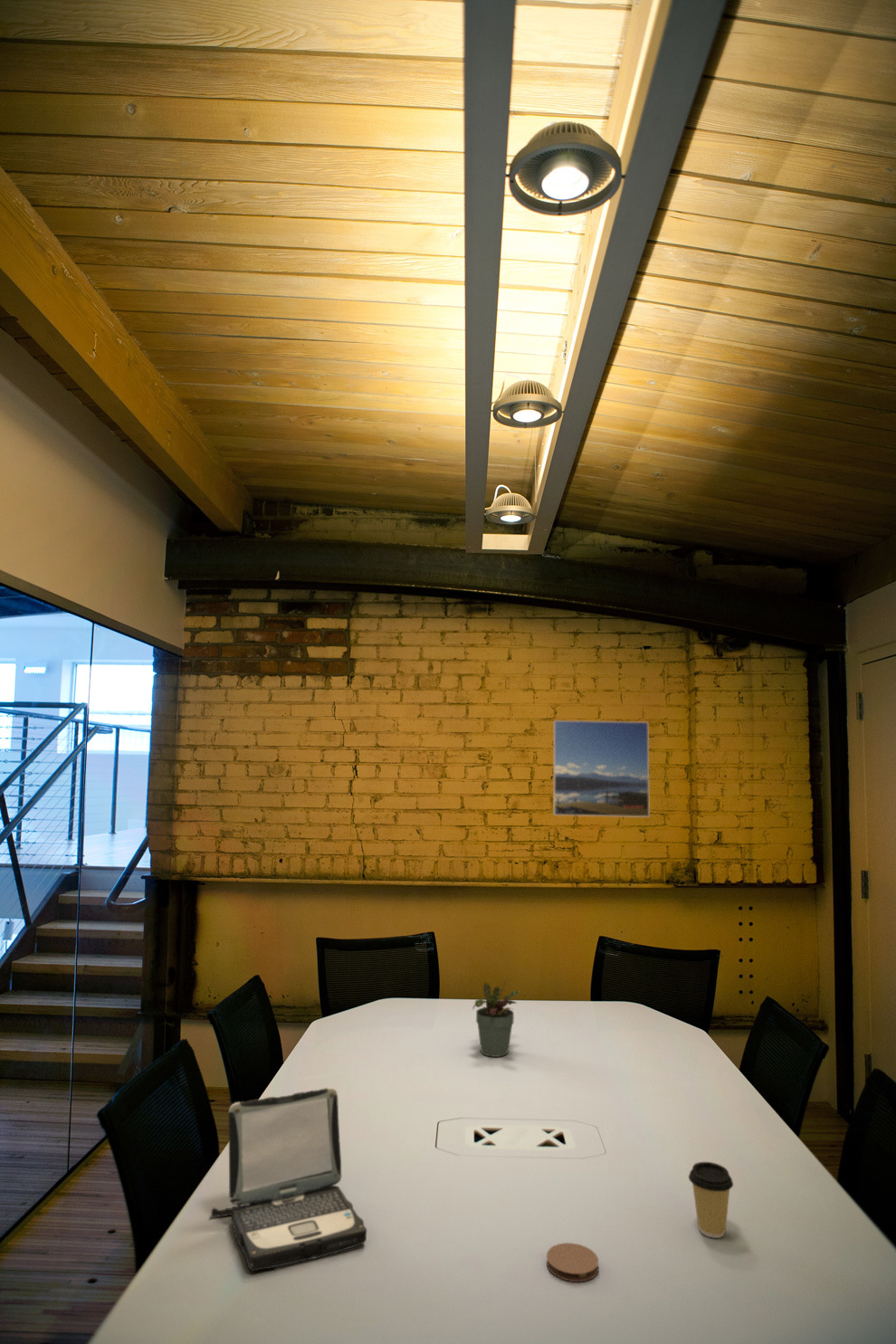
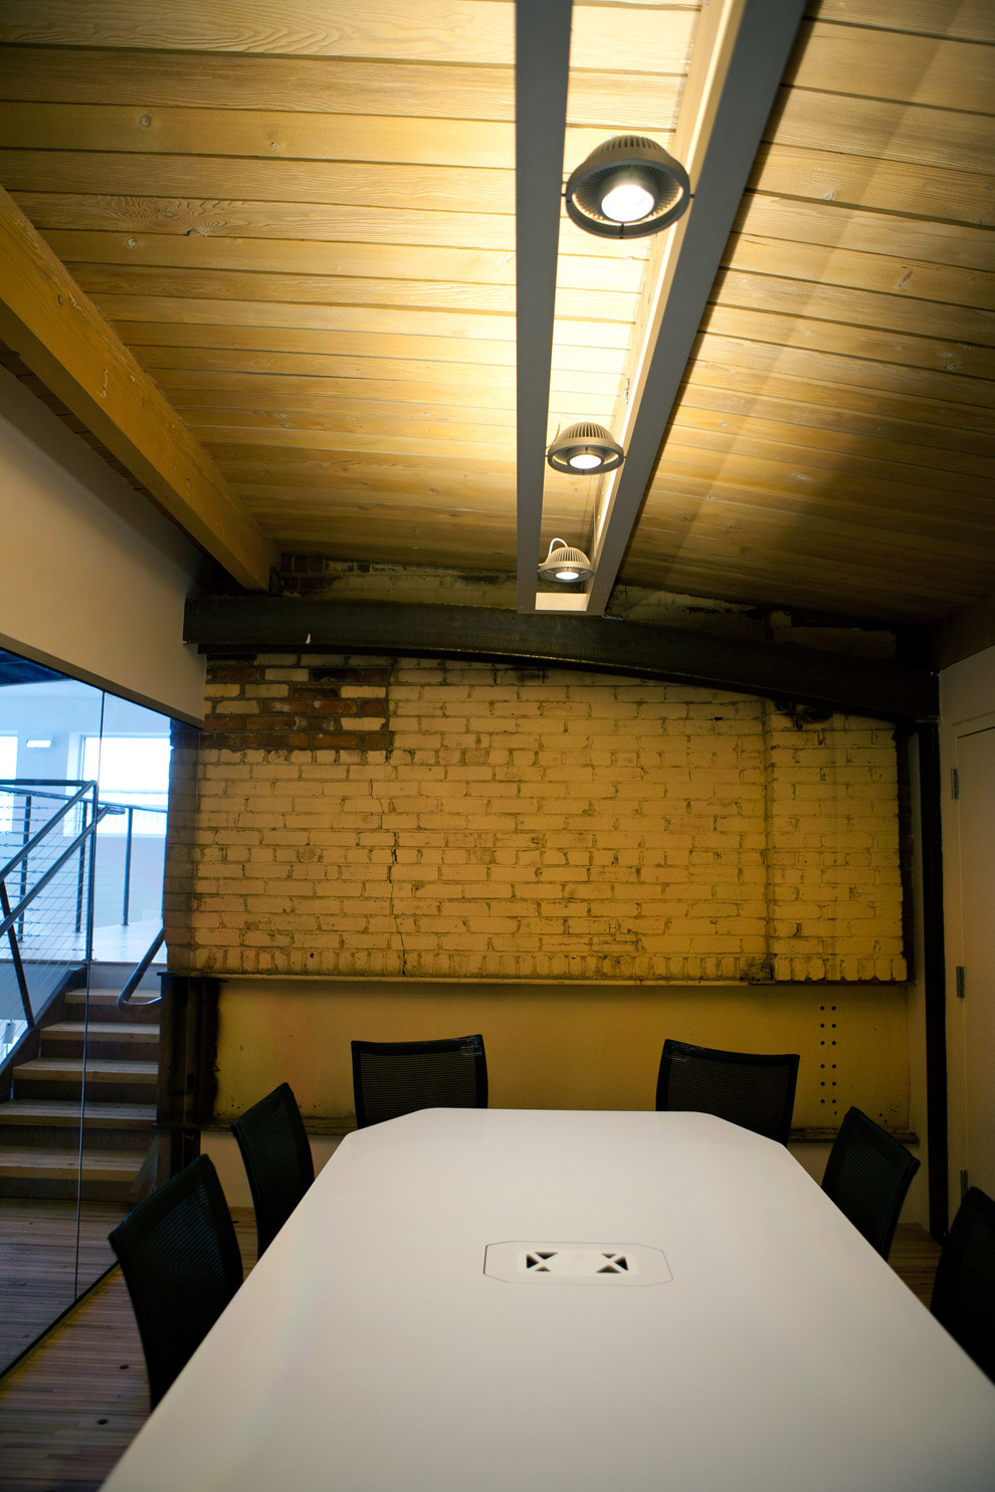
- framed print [552,720,651,818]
- laptop [210,1087,367,1272]
- coffee cup [688,1161,734,1239]
- potted plant [472,976,520,1058]
- coaster [546,1242,599,1282]
